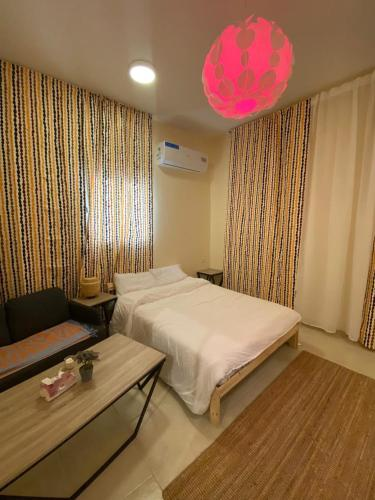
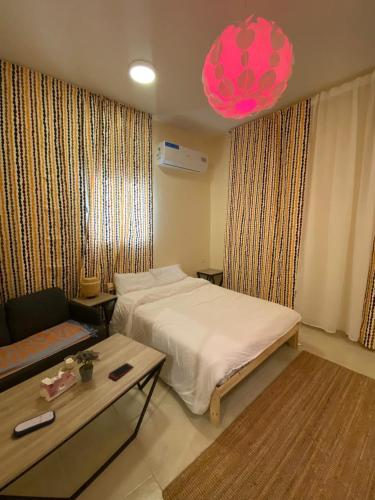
+ remote control [12,410,57,437]
+ cell phone [108,362,135,381]
